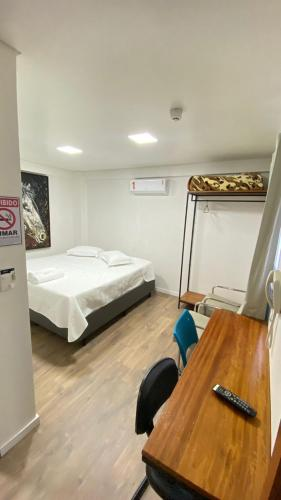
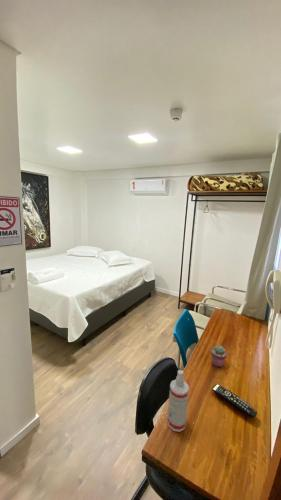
+ spray bottle [167,369,190,433]
+ potted succulent [210,344,228,368]
